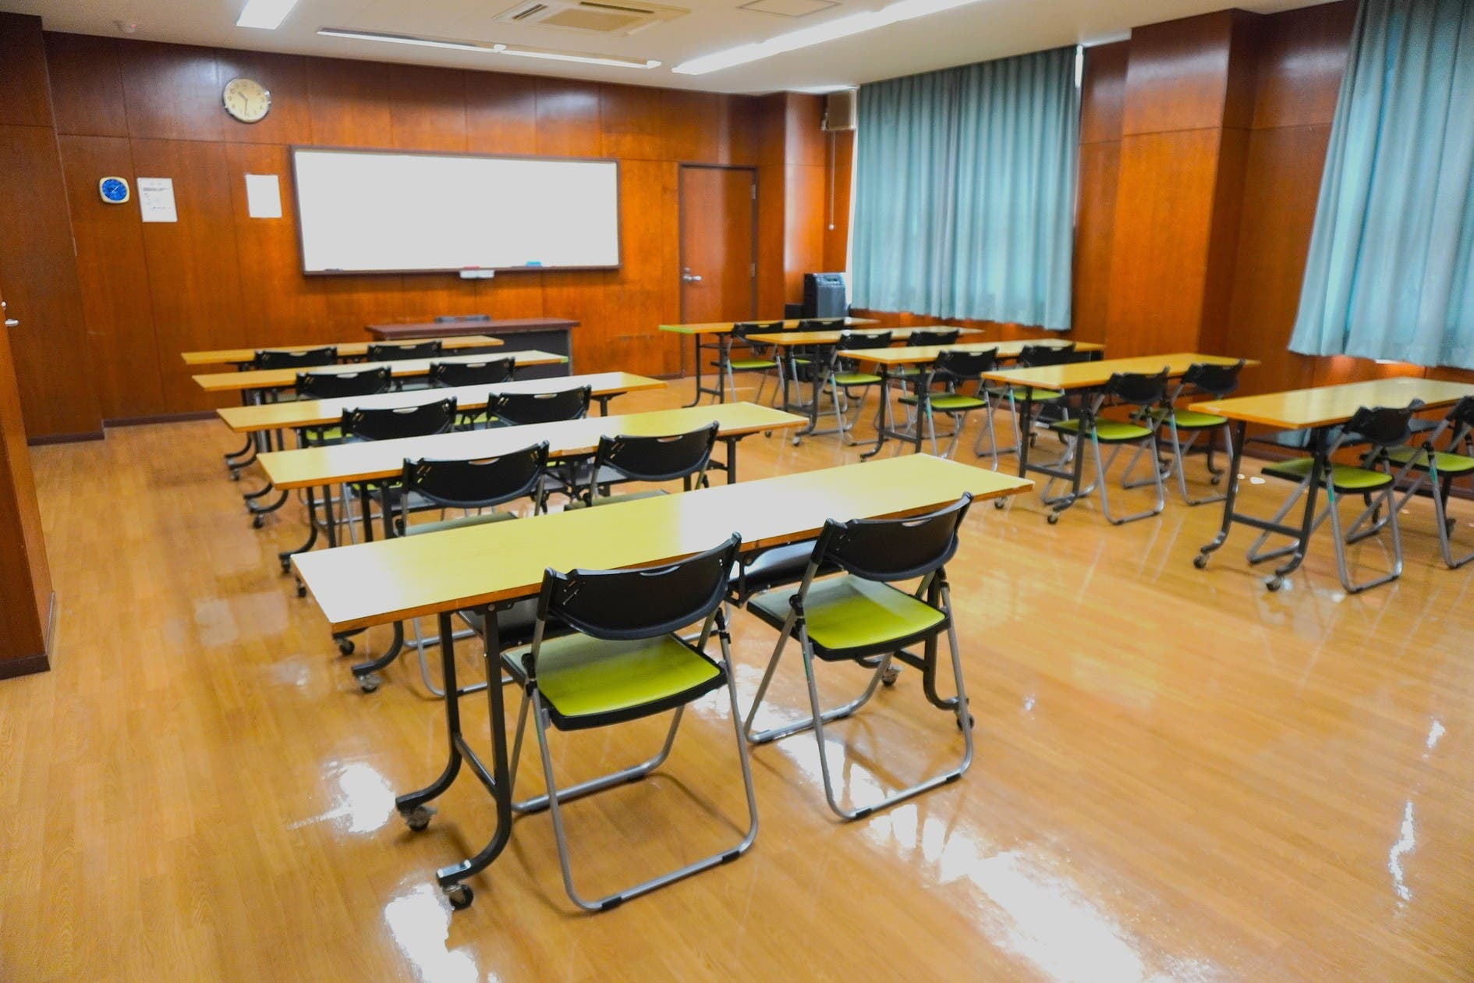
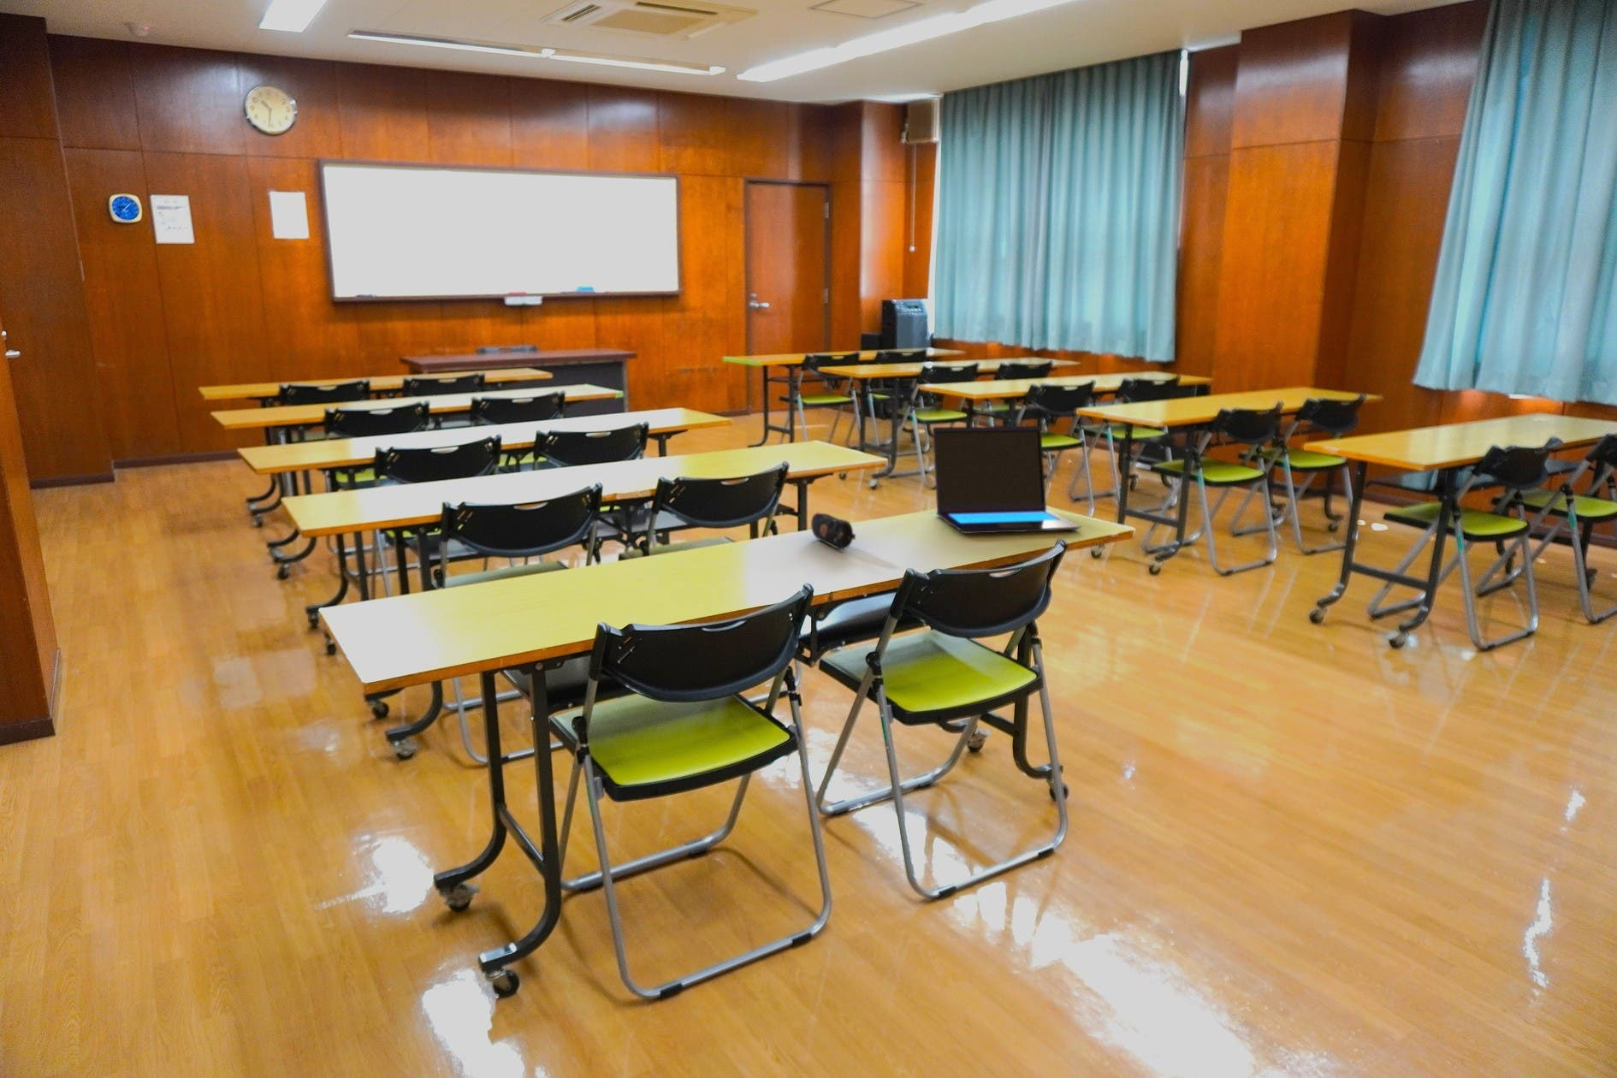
+ pencil case [810,513,857,551]
+ laptop [931,425,1083,534]
